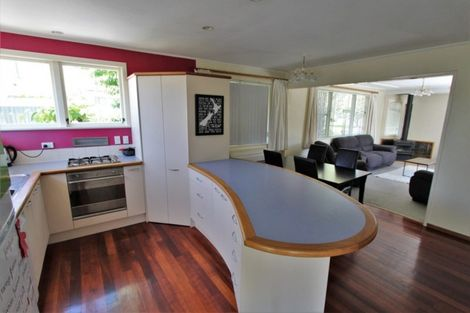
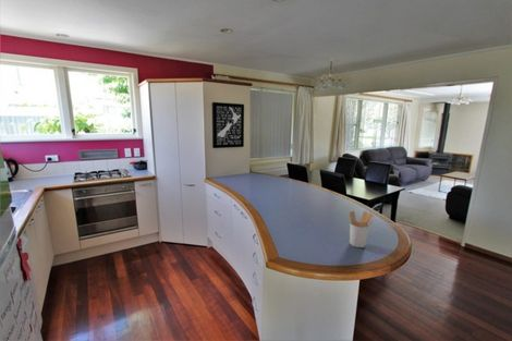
+ utensil holder [349,210,375,248]
